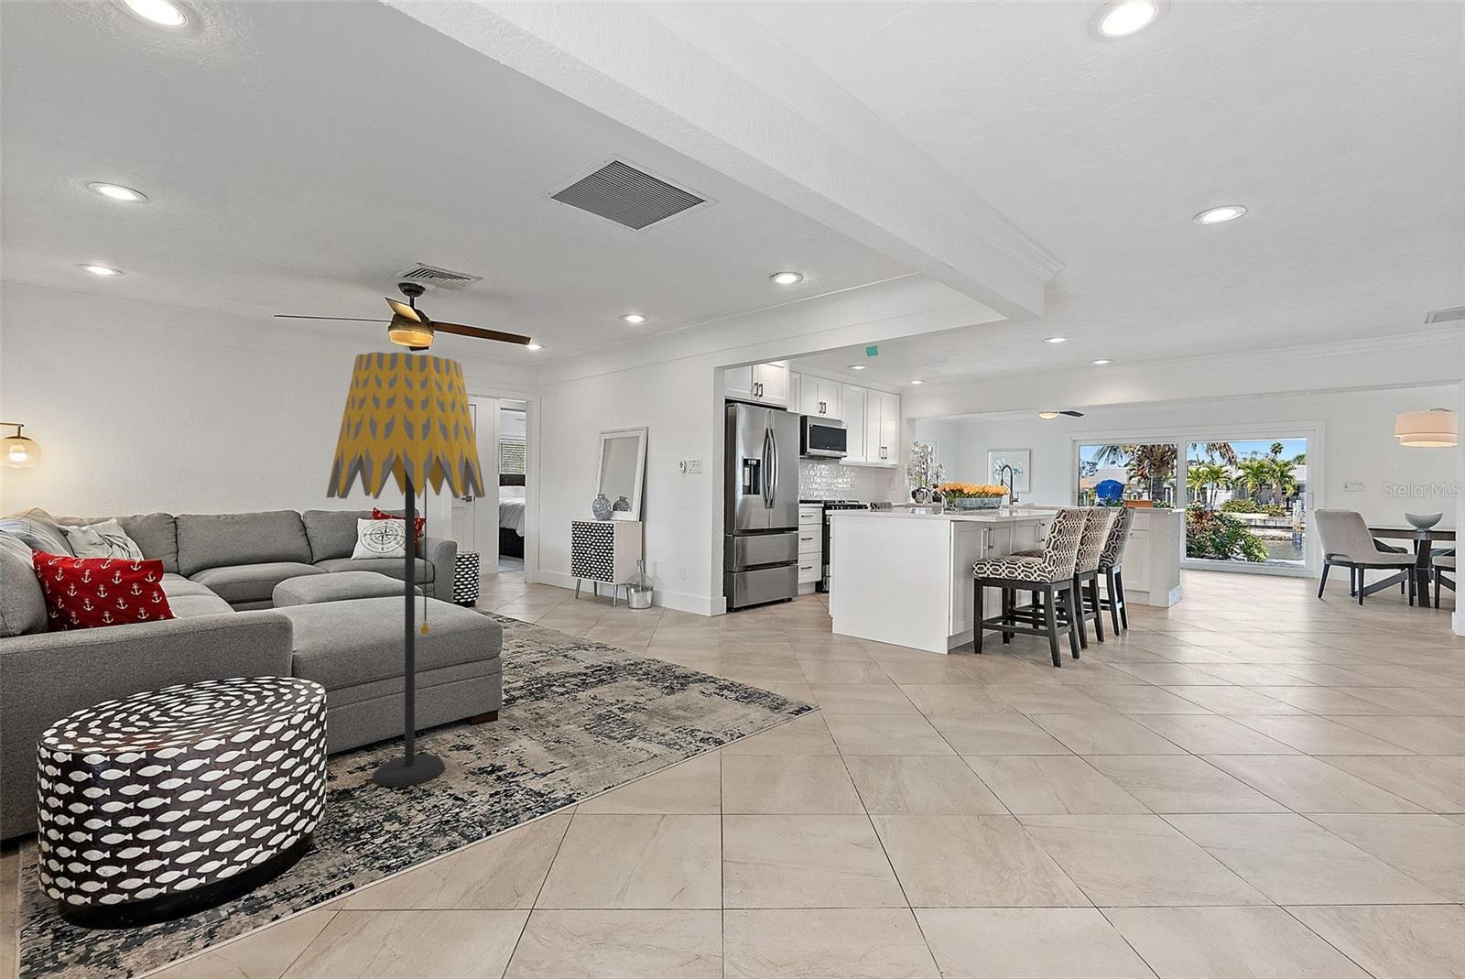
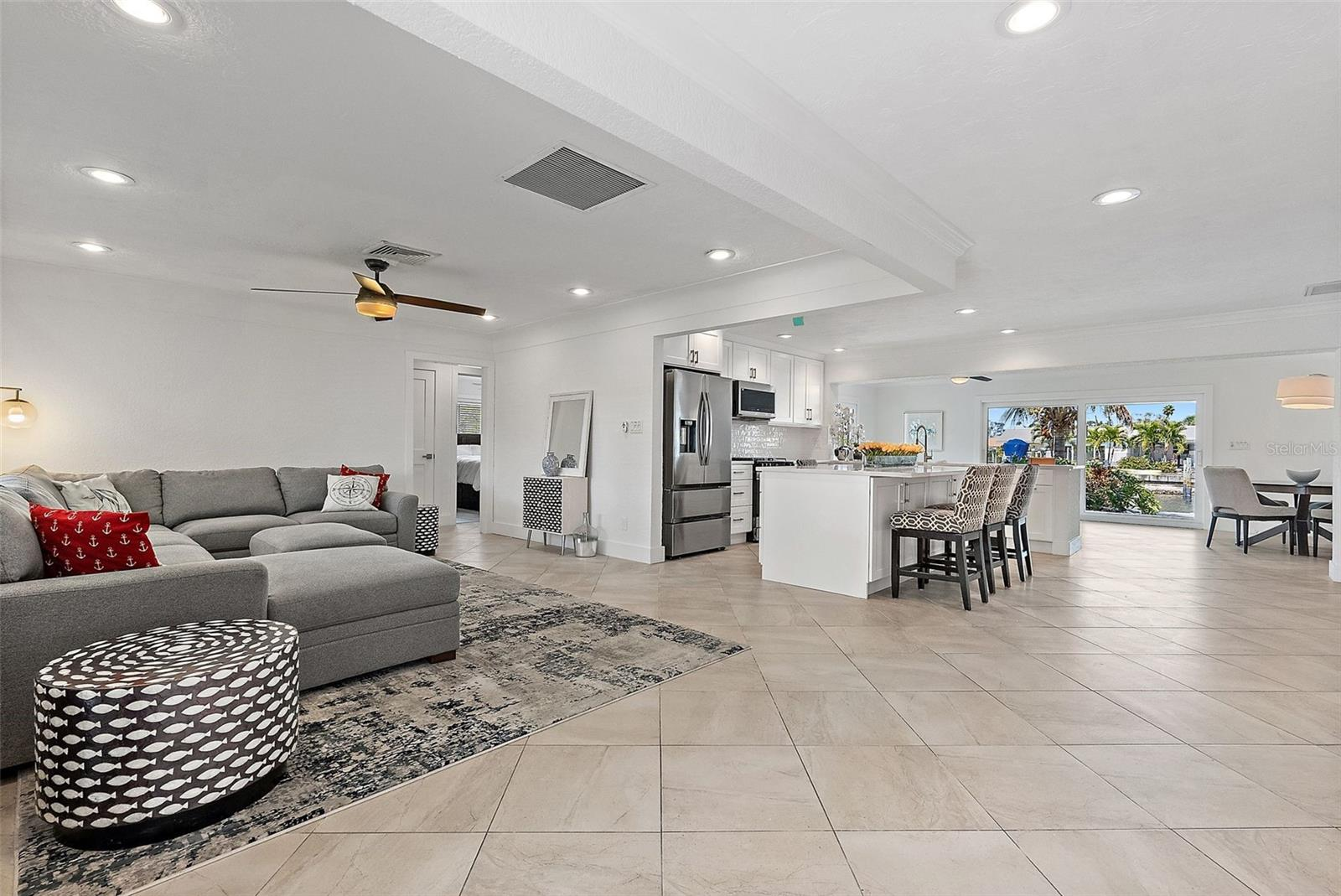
- floor lamp [326,352,486,788]
